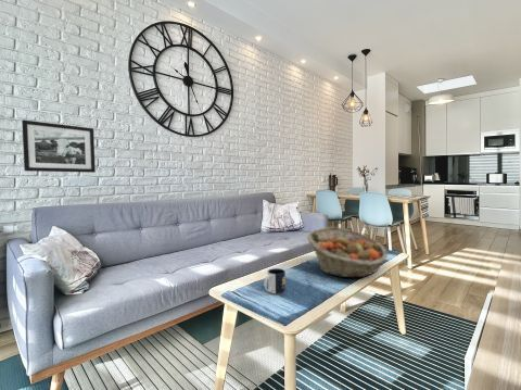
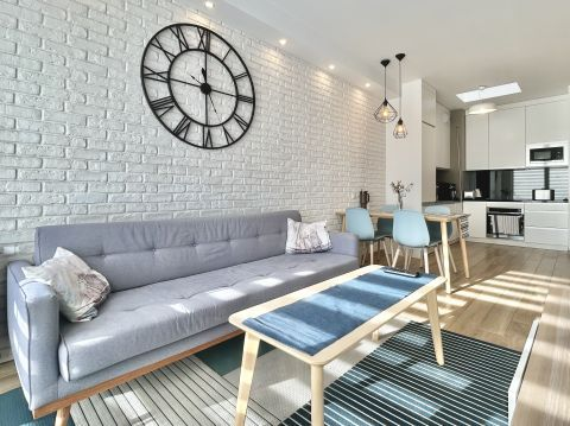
- fruit basket [306,226,389,278]
- mug [263,267,287,295]
- picture frame [21,118,97,174]
